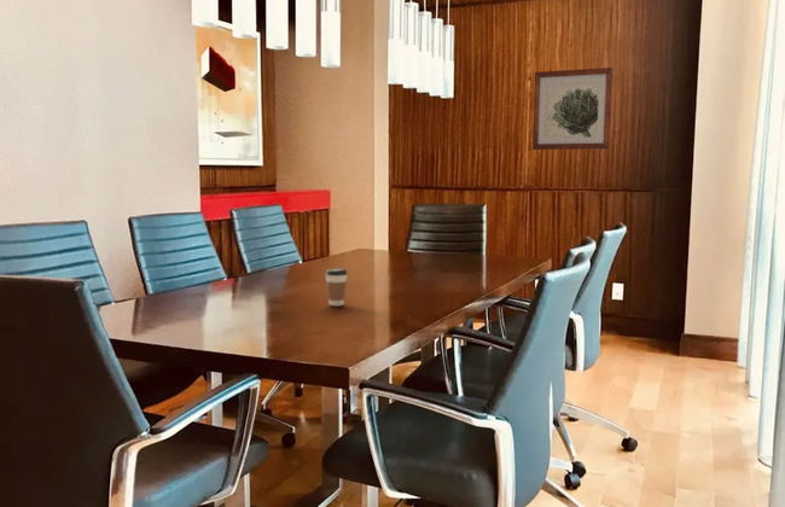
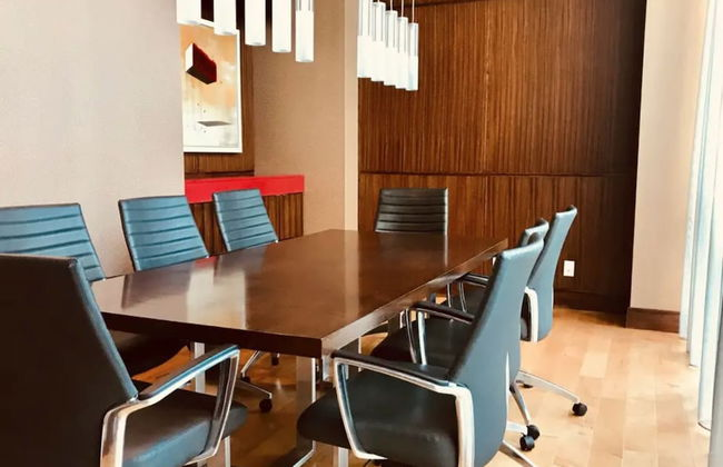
- wall art [531,66,614,151]
- coffee cup [324,267,349,307]
